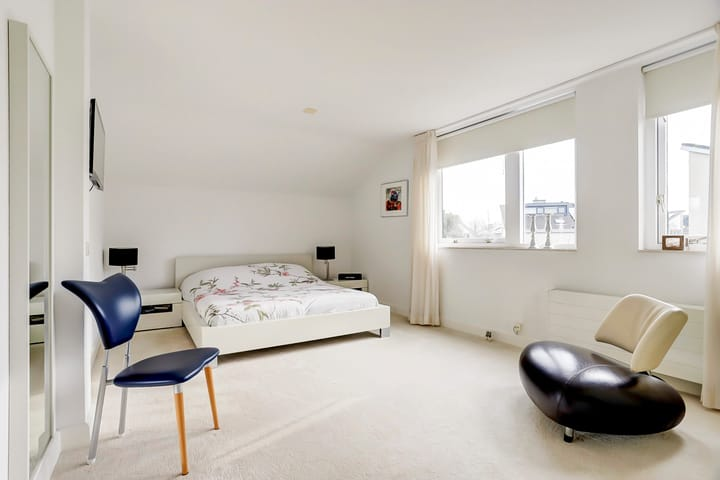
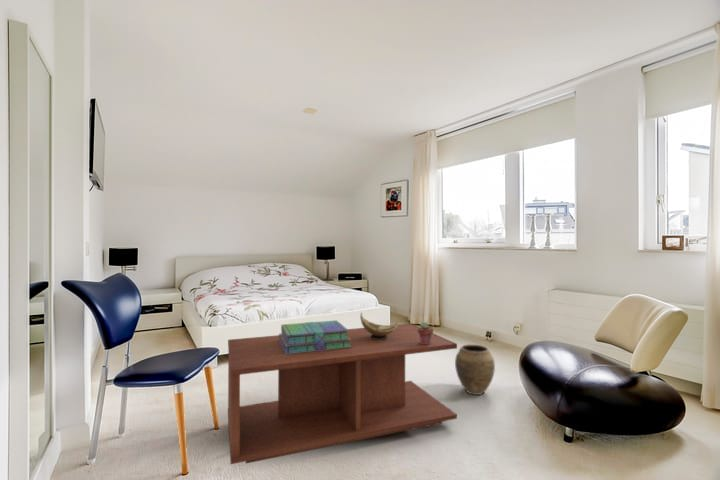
+ decorative bowl [359,312,399,340]
+ vase [454,343,496,396]
+ potted succulent [417,321,434,344]
+ coffee table [227,323,458,465]
+ stack of books [278,319,351,354]
